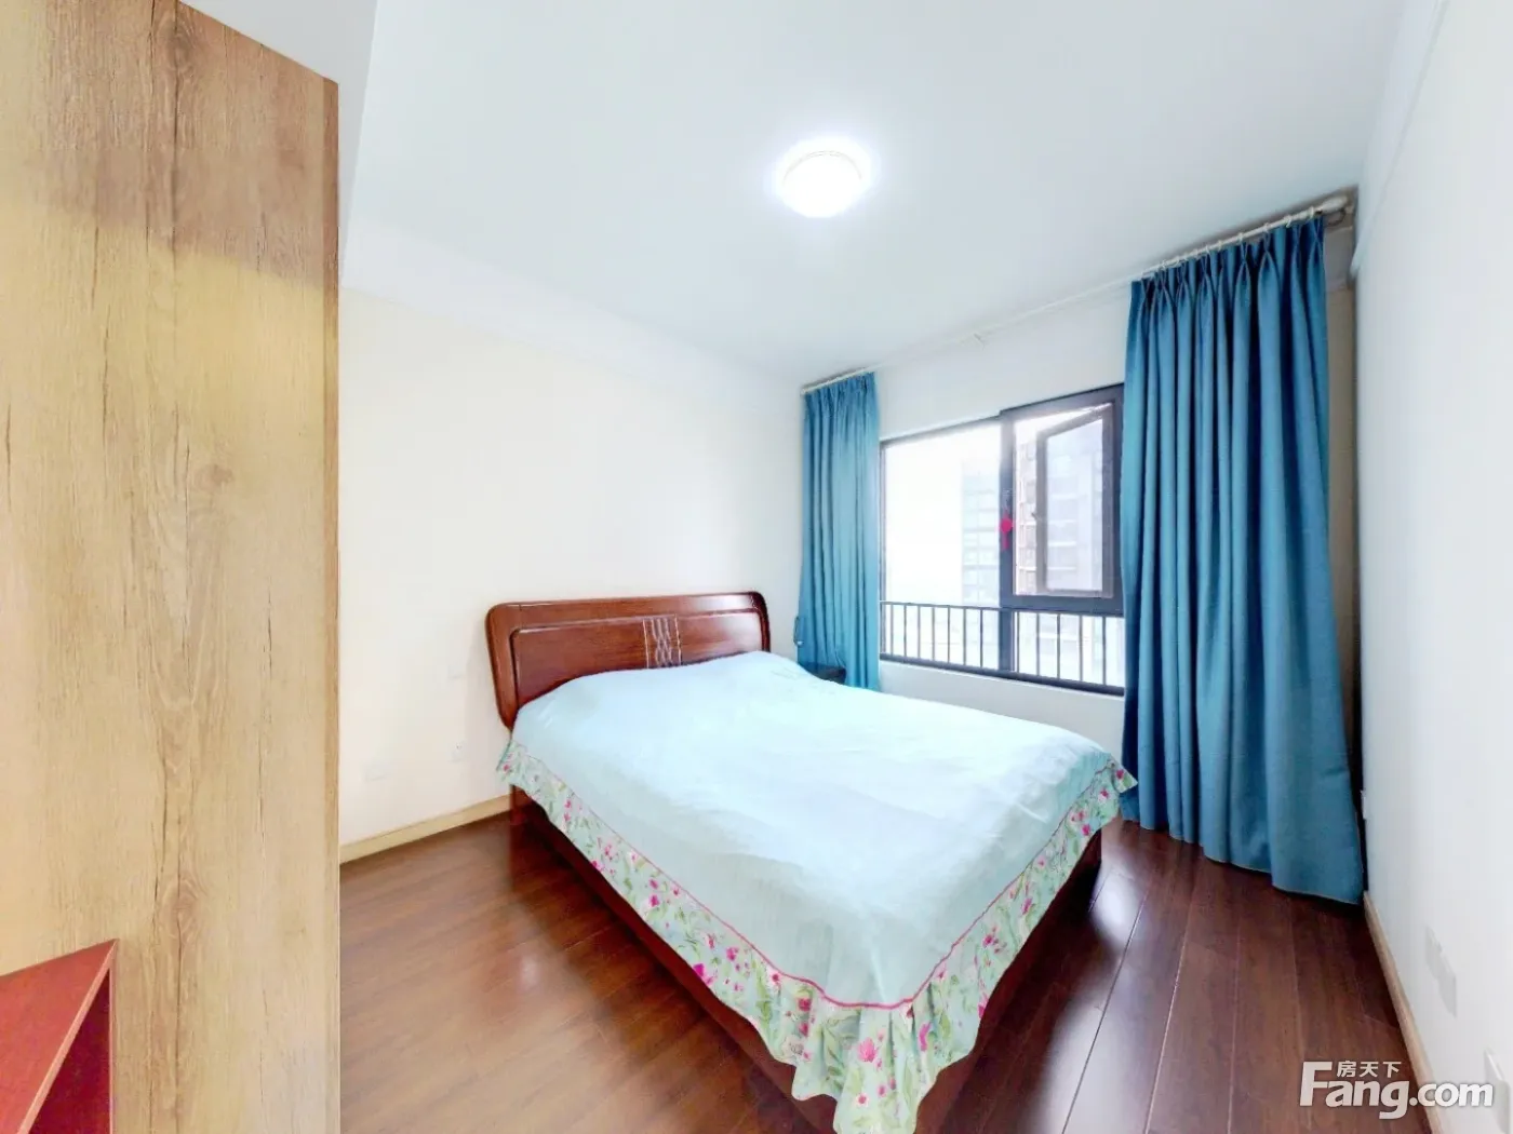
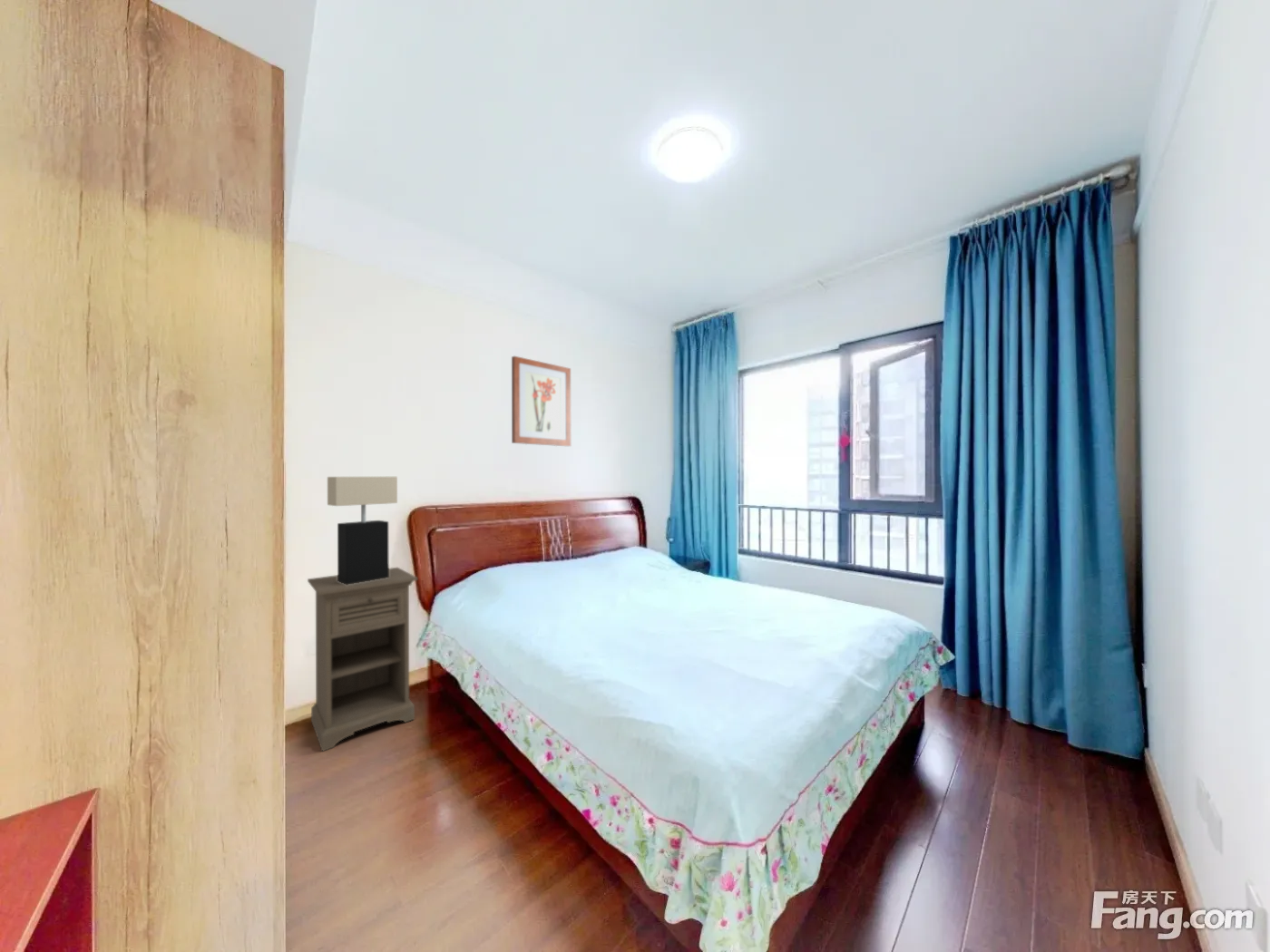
+ table lamp [327,476,398,585]
+ wall art [511,355,572,447]
+ nightstand [307,567,418,753]
